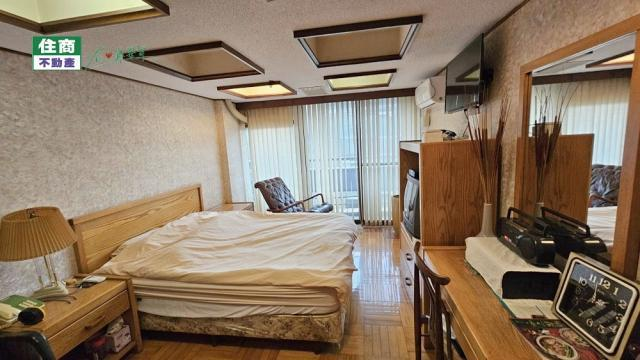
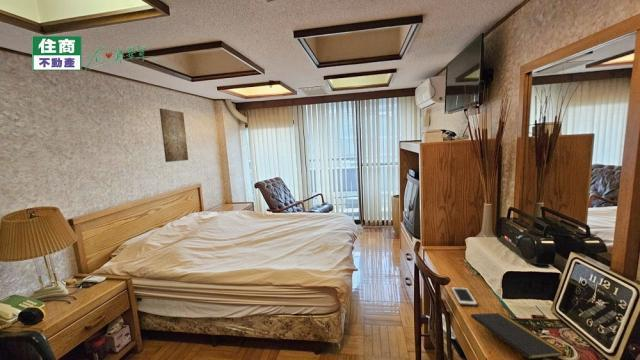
+ cell phone [450,286,478,307]
+ notepad [470,312,565,360]
+ wall art [159,107,189,163]
